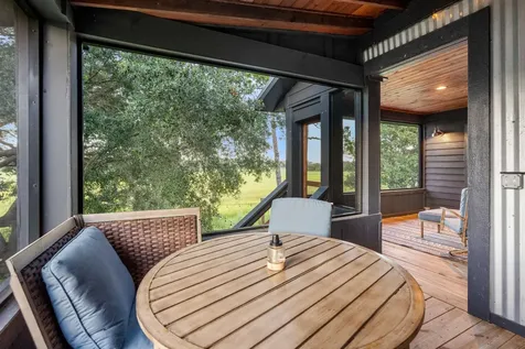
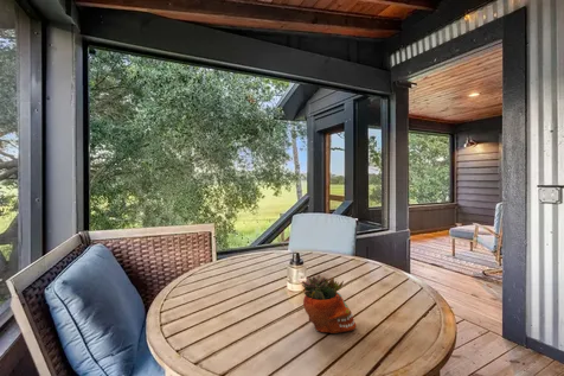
+ succulent planter [301,273,358,334]
